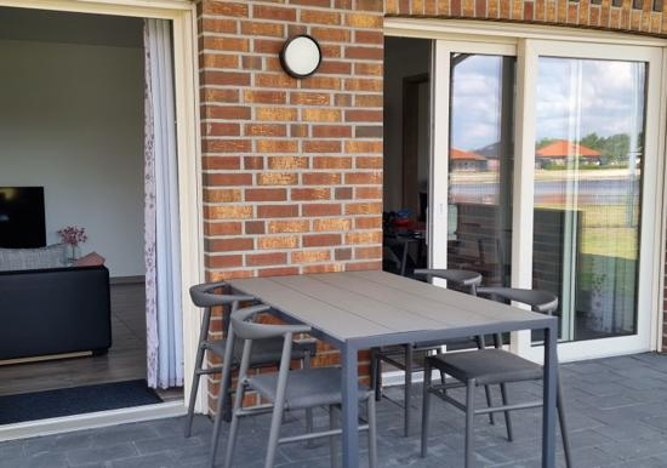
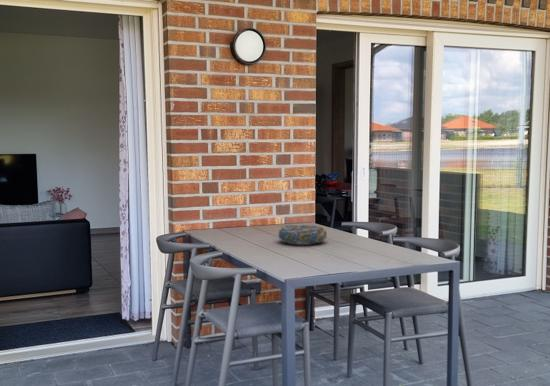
+ decorative bowl [277,223,328,246]
